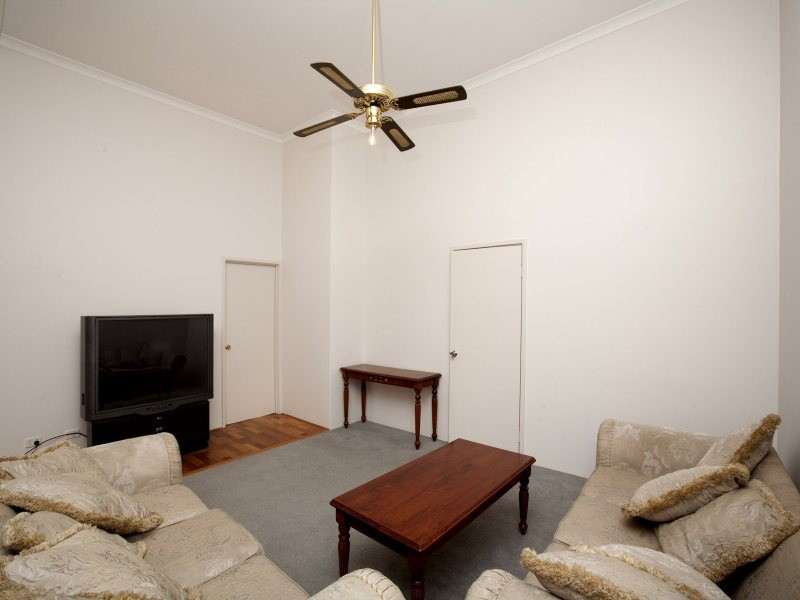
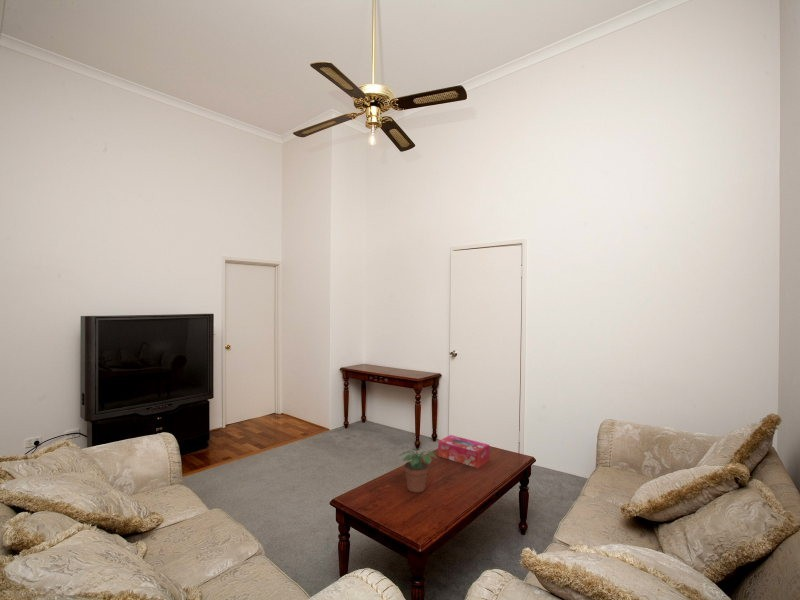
+ tissue box [437,434,490,469]
+ potted plant [398,447,437,494]
